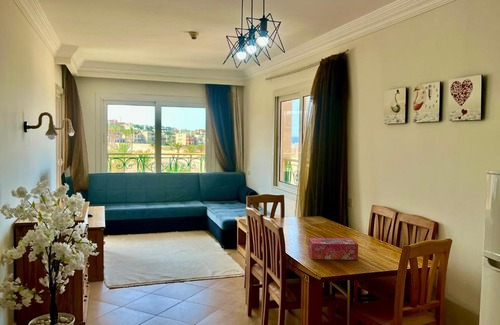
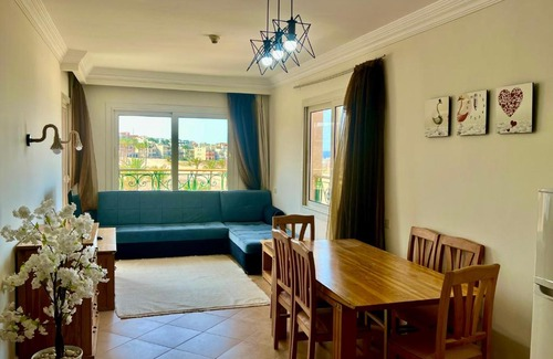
- tissue box [308,237,359,261]
